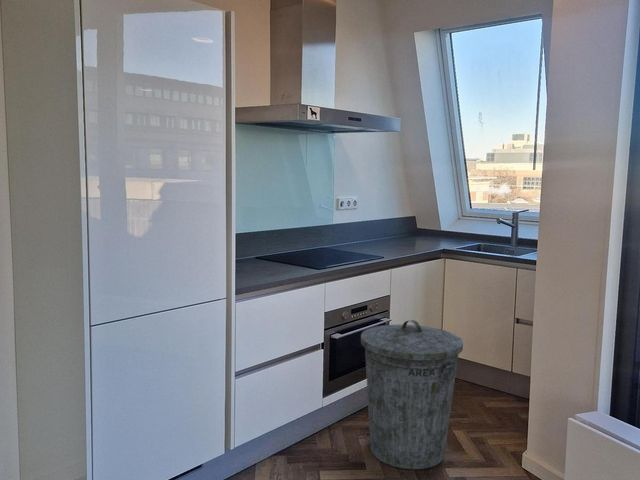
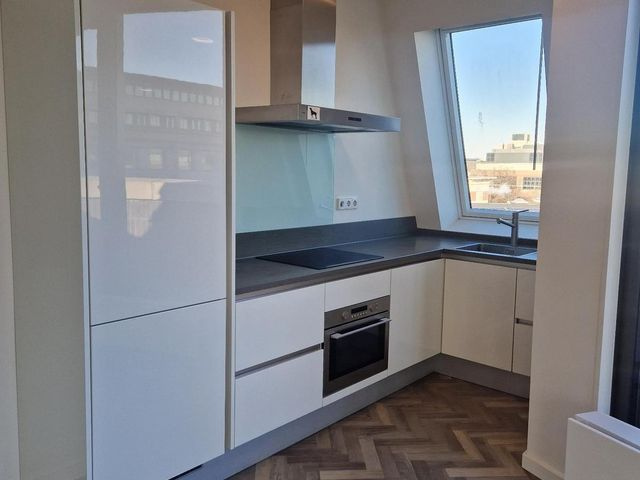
- trash can [360,319,464,470]
